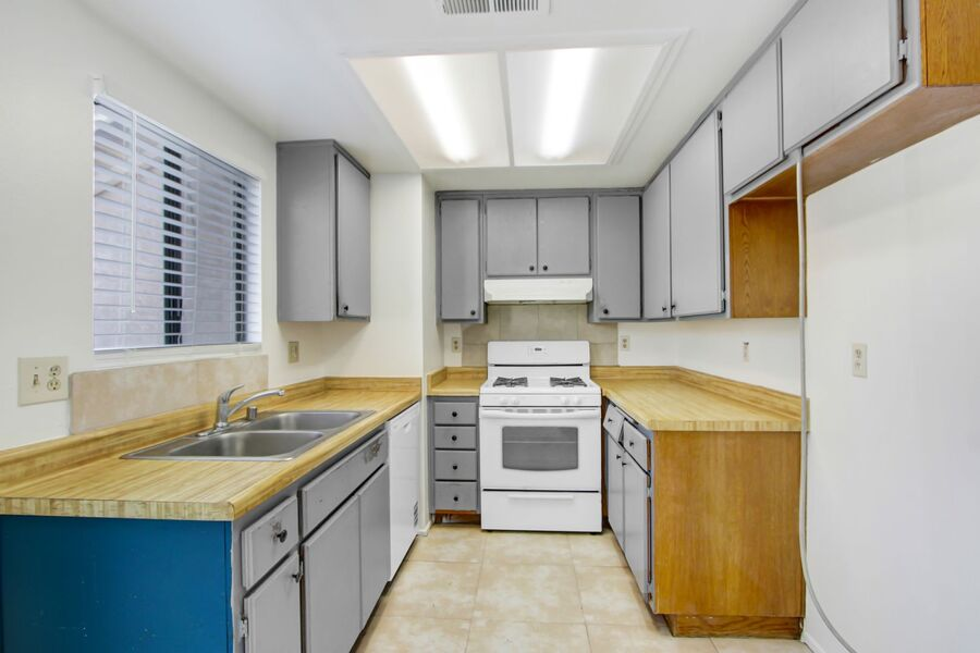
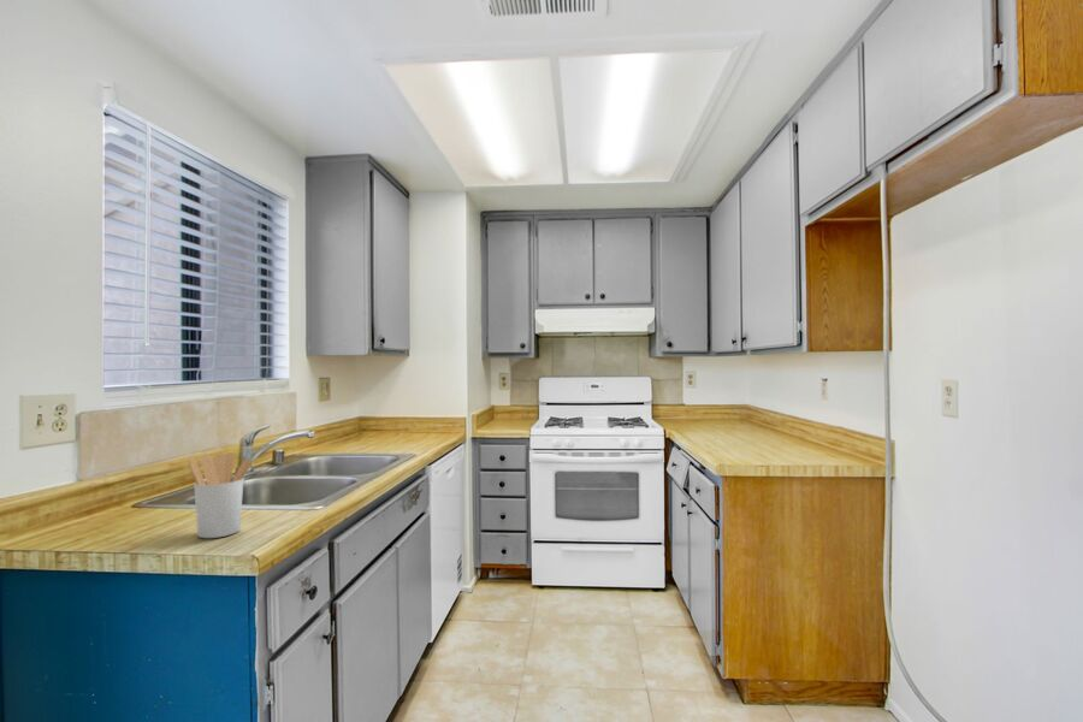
+ utensil holder [188,451,254,539]
